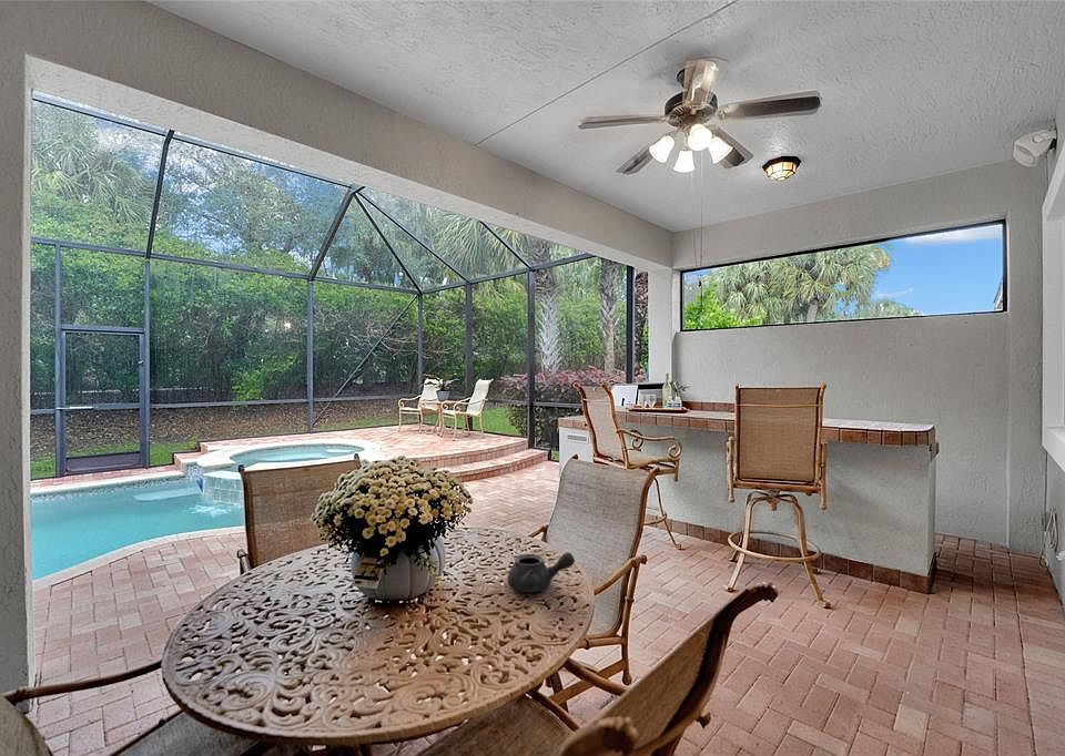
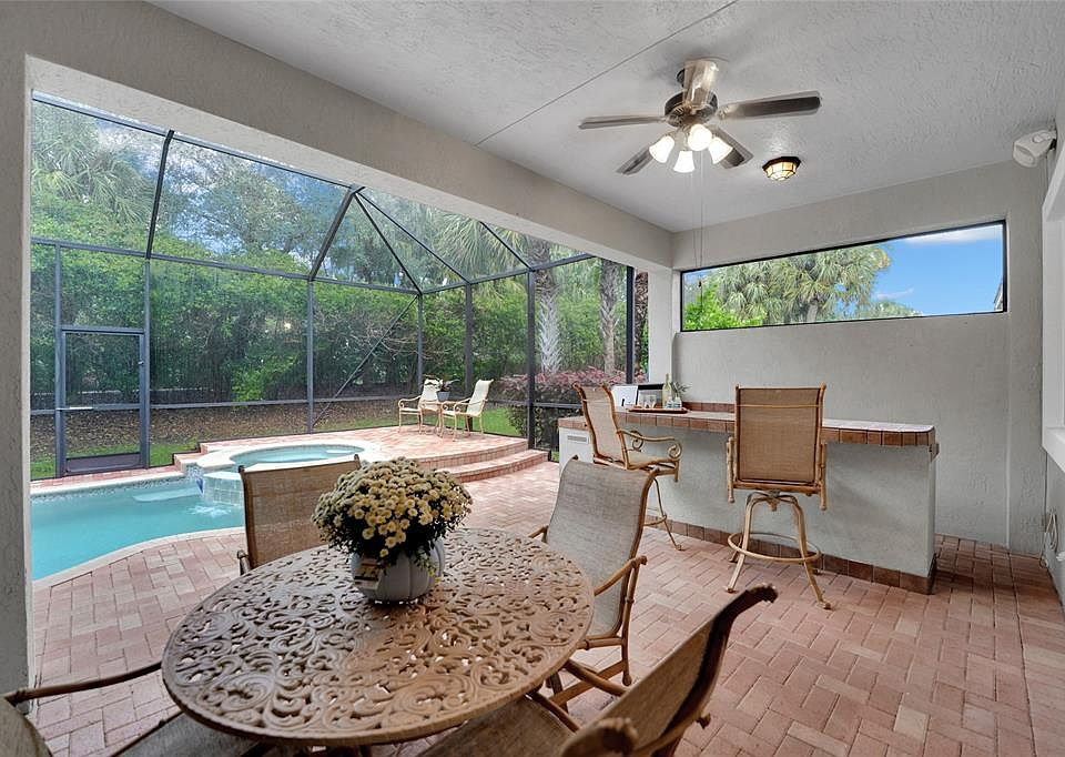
- teapot [506,552,576,593]
